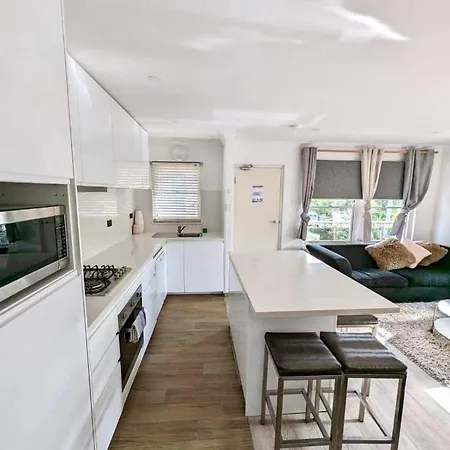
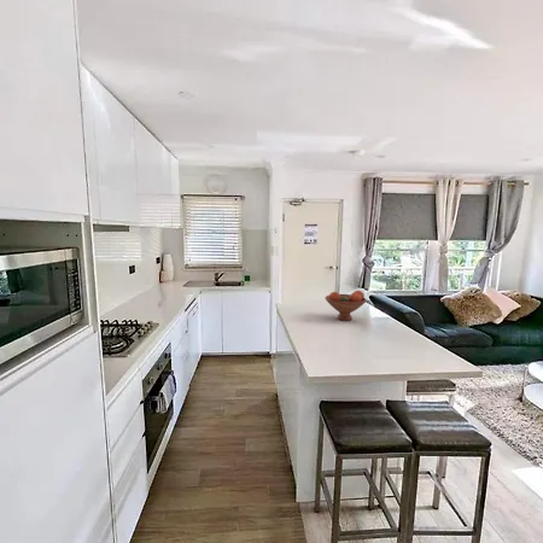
+ fruit bowl [323,290,367,322]
